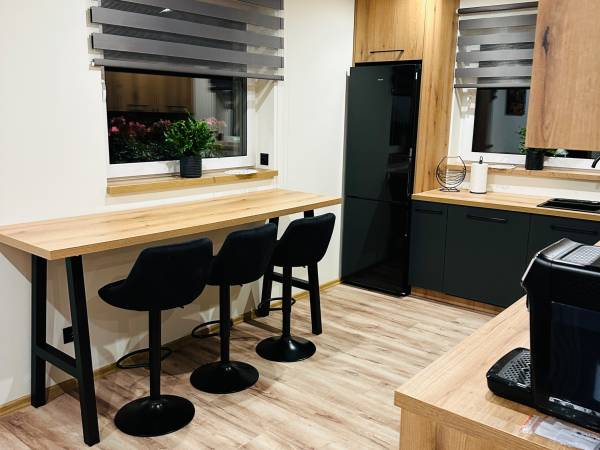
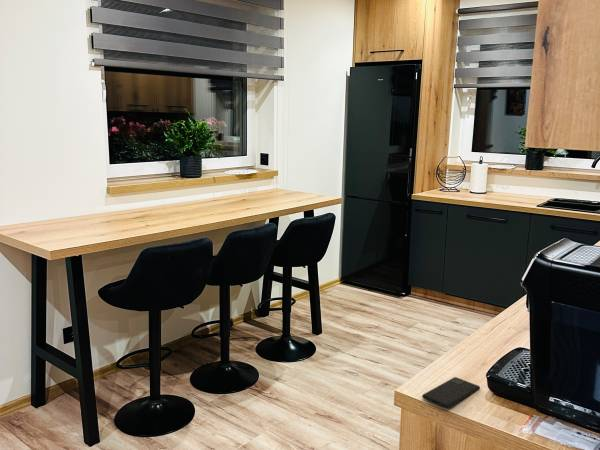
+ smartphone [421,376,481,409]
